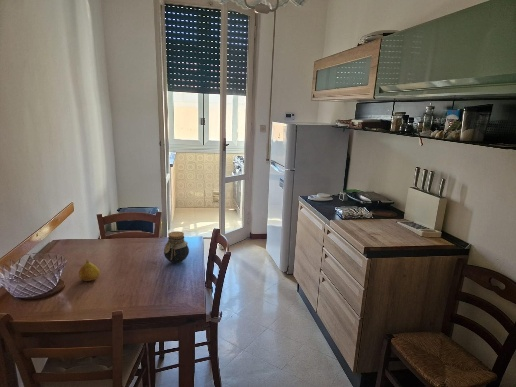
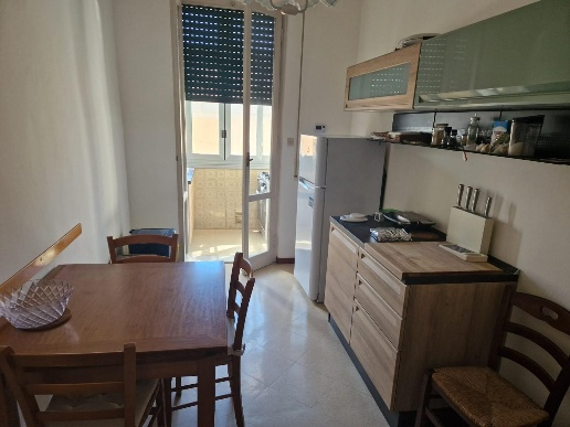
- jar [163,230,190,264]
- fruit [78,258,101,282]
